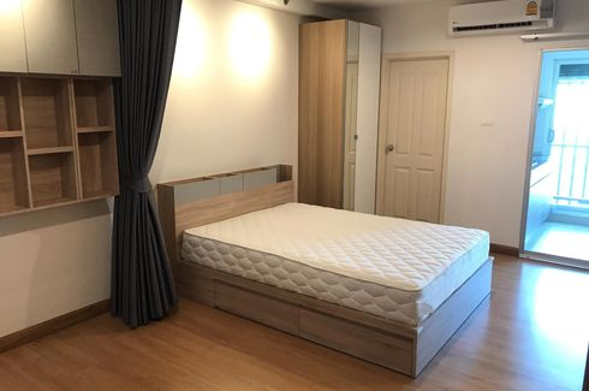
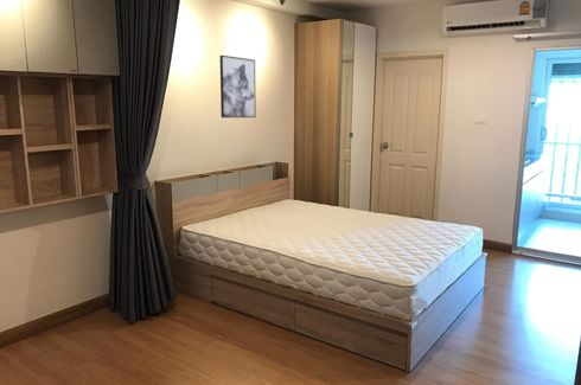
+ wall art [219,54,257,118]
